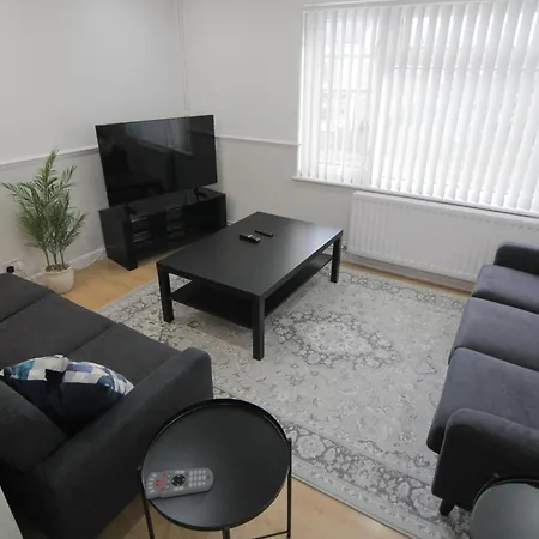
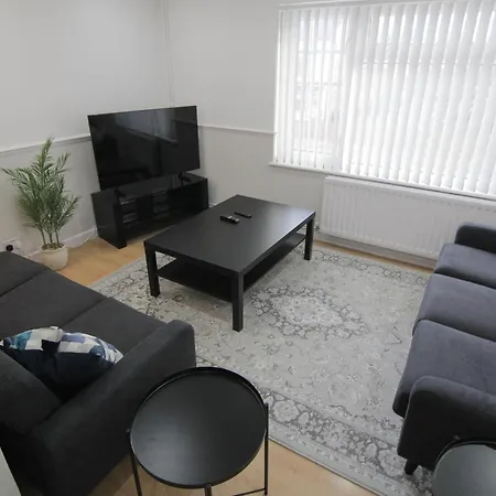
- remote control [144,467,214,501]
